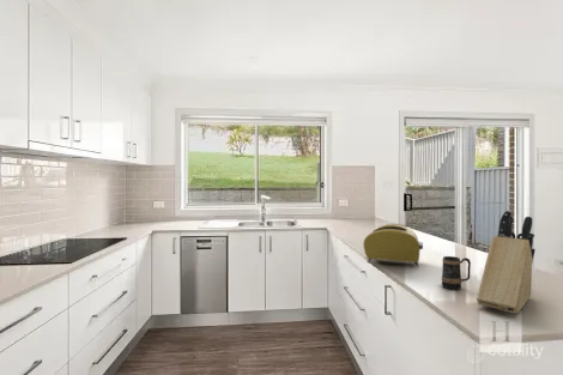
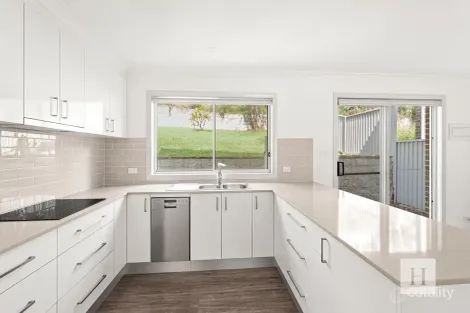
- knife block [476,210,537,314]
- mug [441,255,472,291]
- toaster [363,223,424,268]
